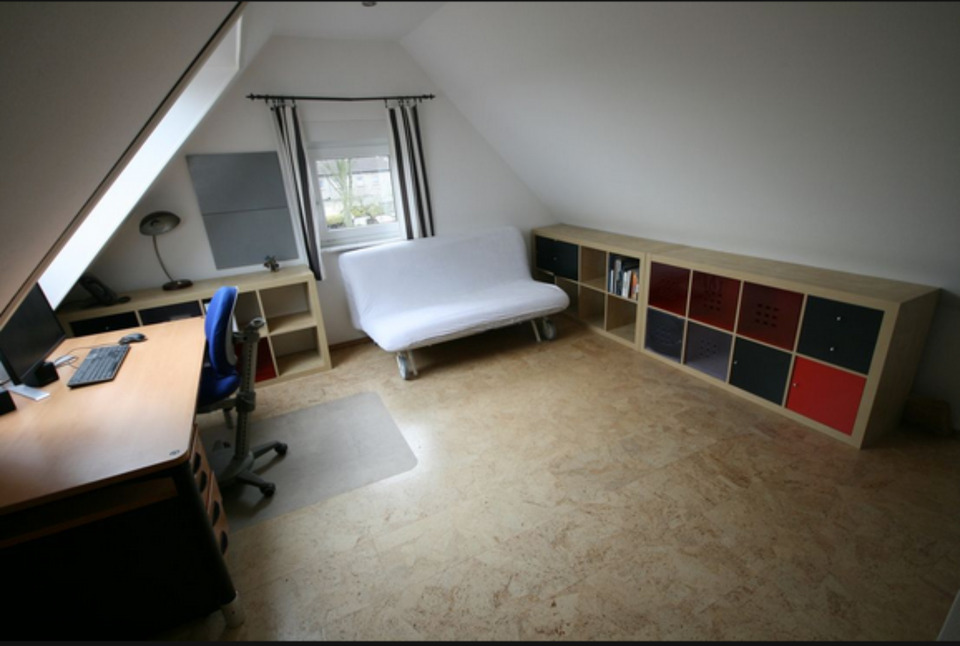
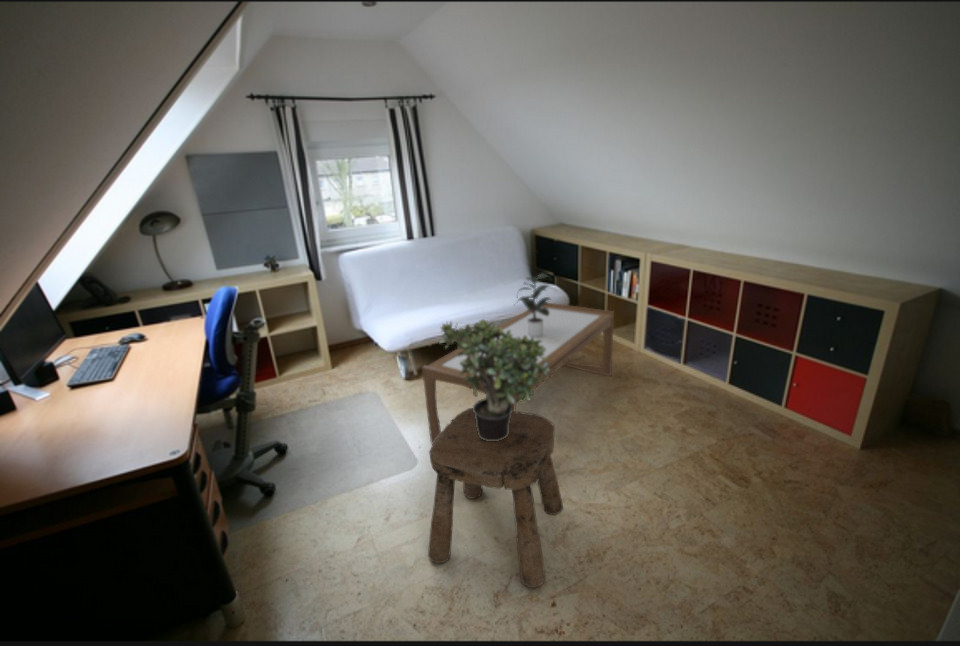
+ potted plant [438,318,550,441]
+ potted plant [514,273,553,338]
+ coffee table [421,302,615,445]
+ stool [427,407,564,588]
